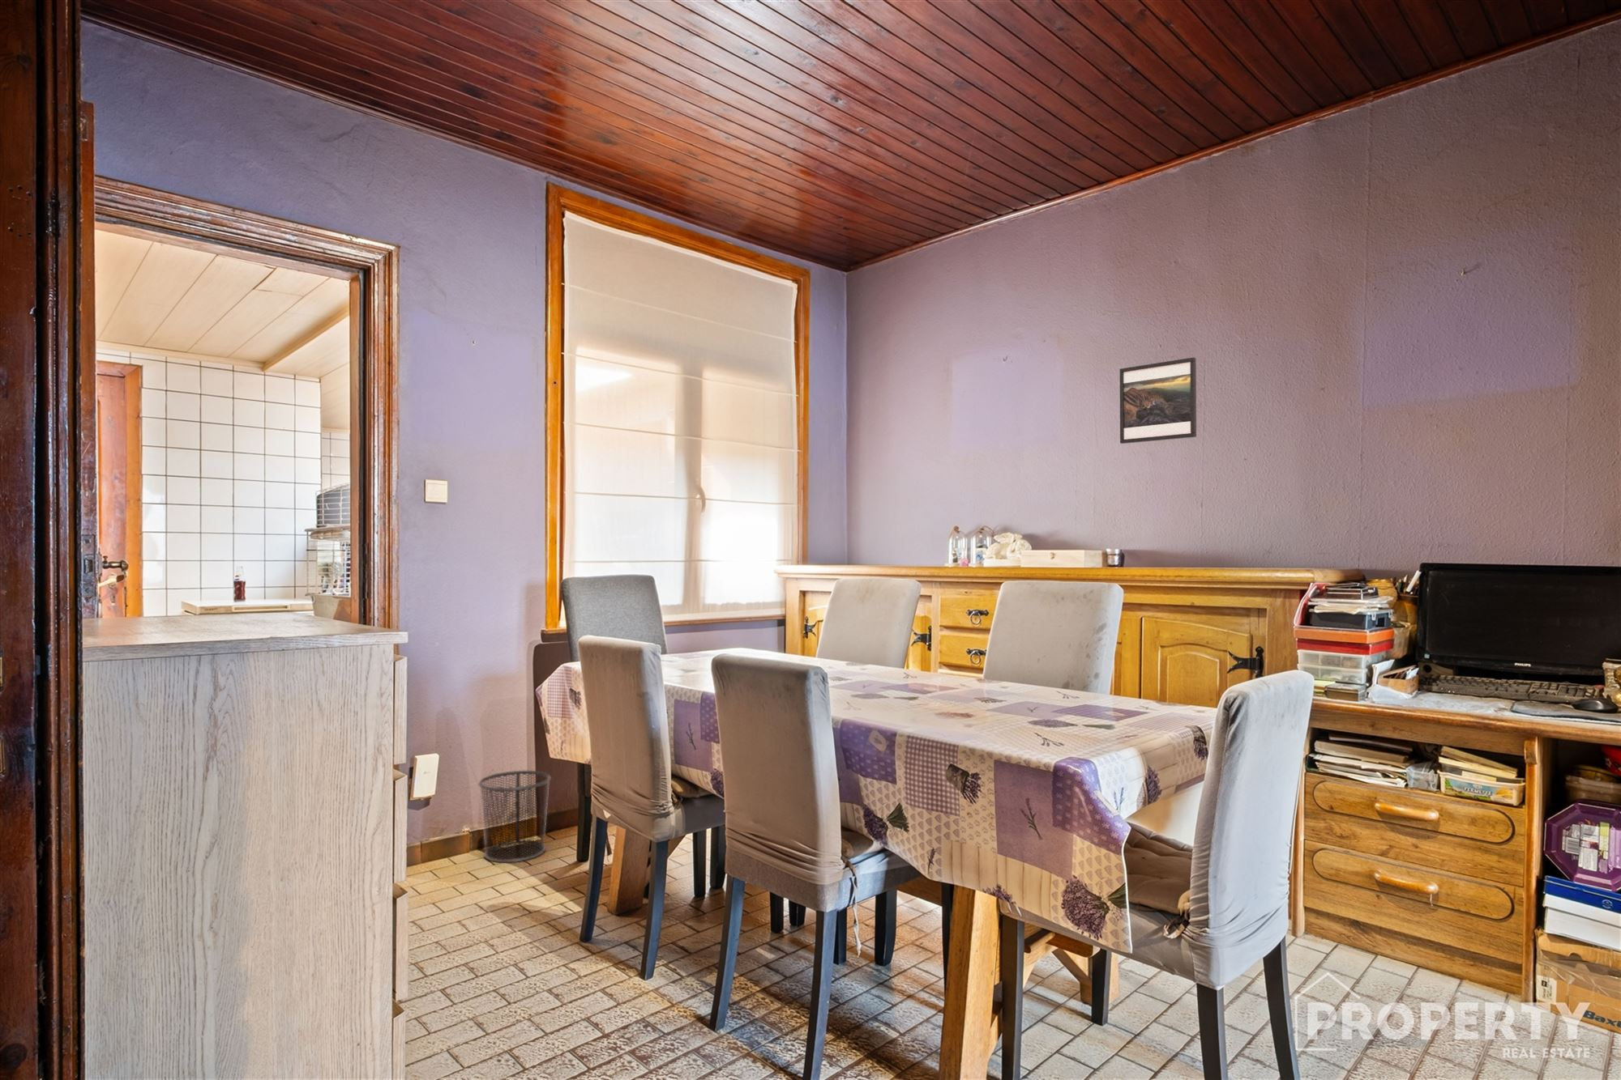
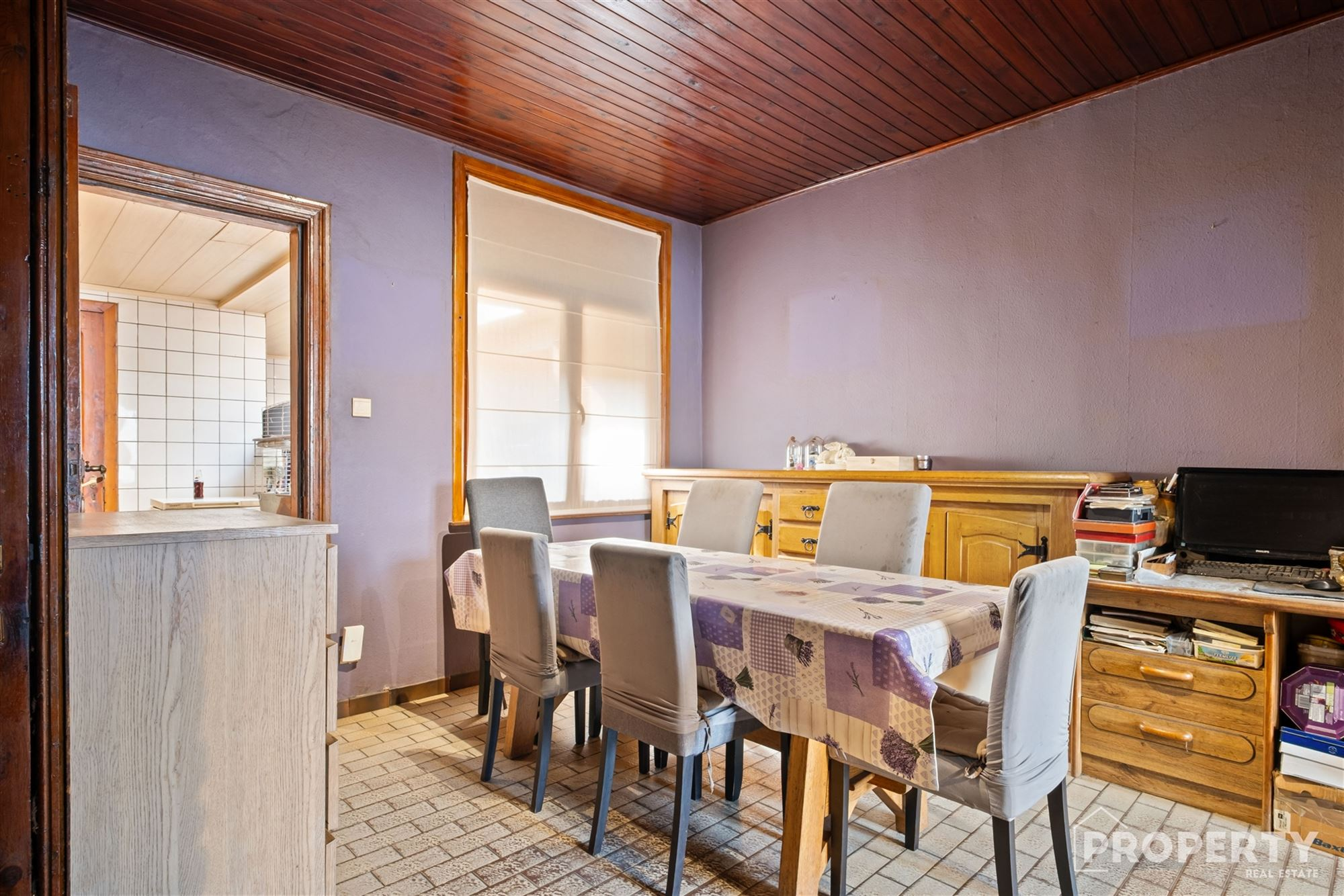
- waste bin [478,770,552,864]
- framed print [1119,357,1198,445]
